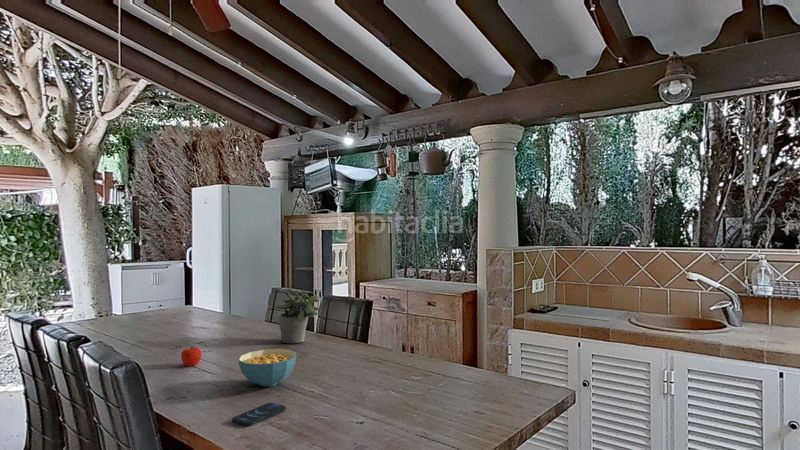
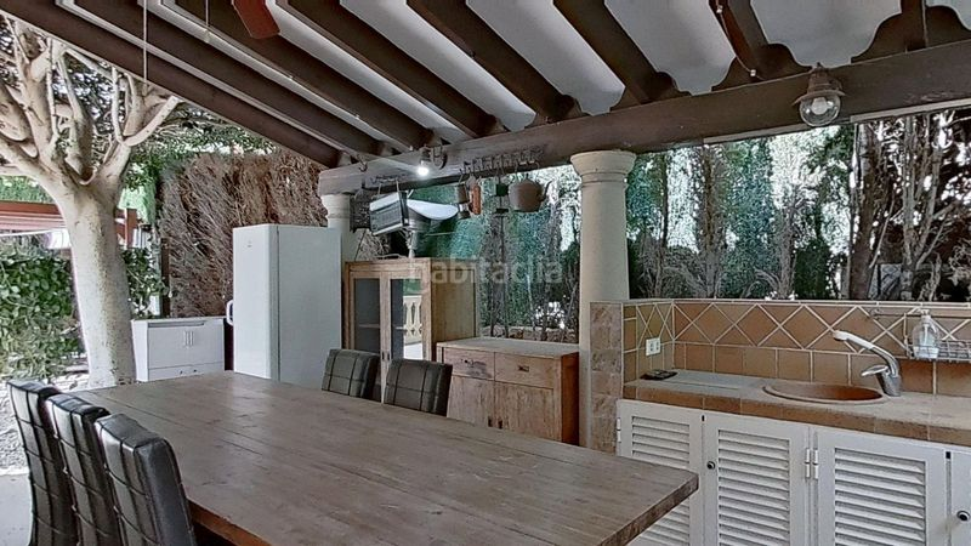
- cereal bowl [237,348,297,388]
- fruit [180,345,202,367]
- potted plant [274,287,321,344]
- smartphone [231,402,287,427]
